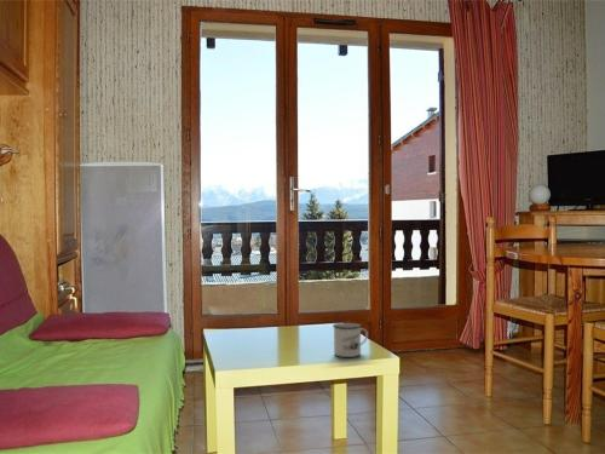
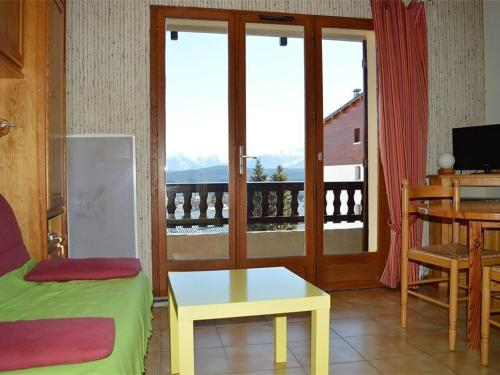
- mug [332,321,369,358]
